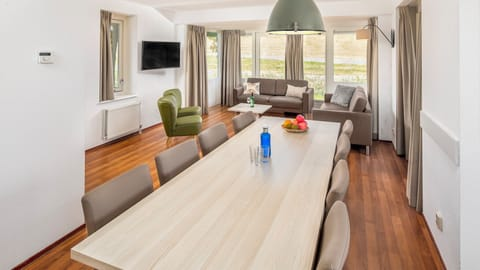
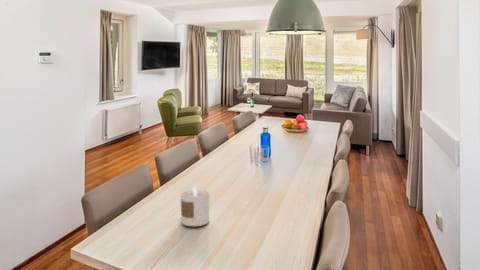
+ candle [180,186,211,227]
